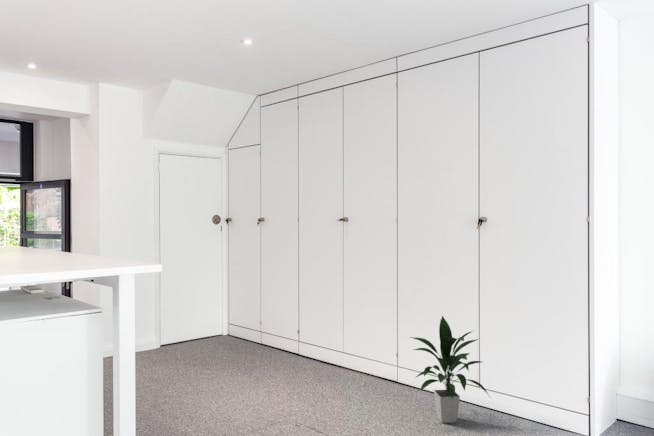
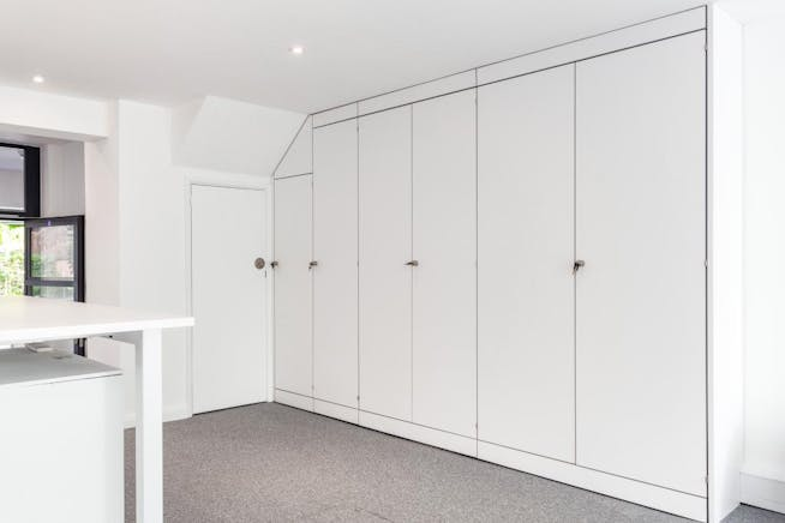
- indoor plant [409,315,491,424]
